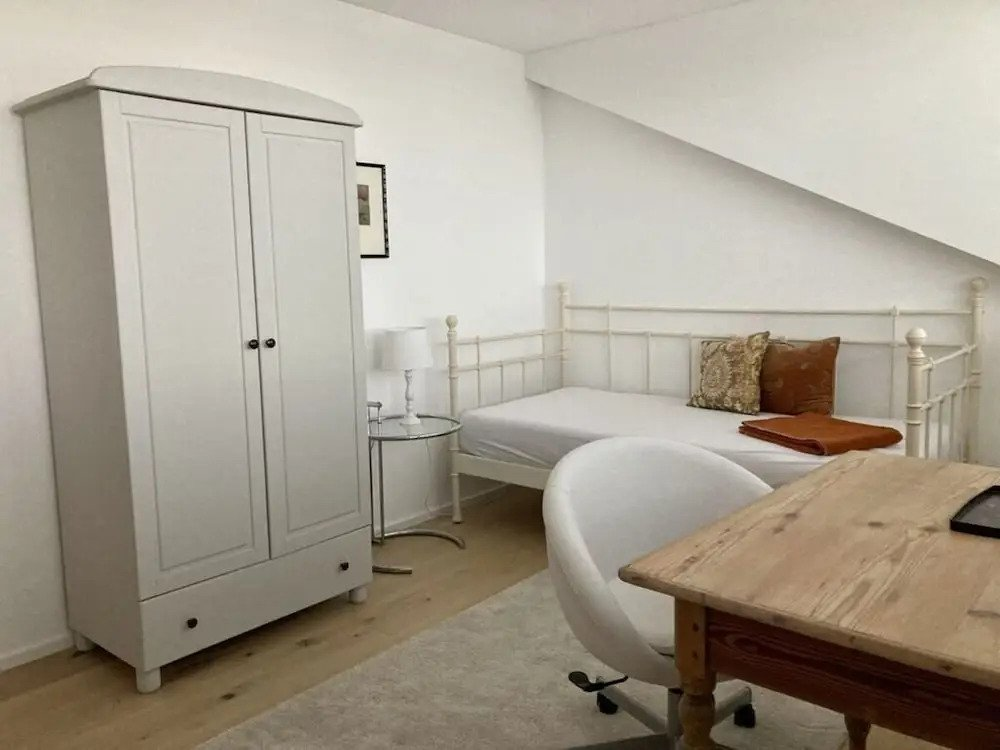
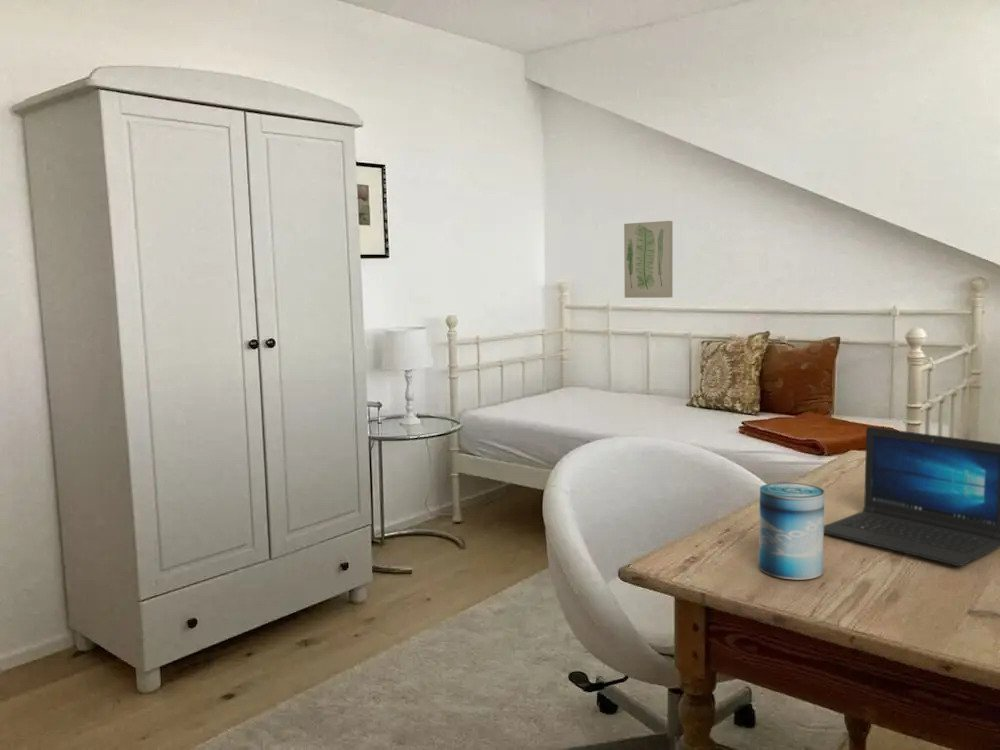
+ wall art [623,220,674,299]
+ laptop [824,426,1000,567]
+ beverage can [758,482,825,581]
